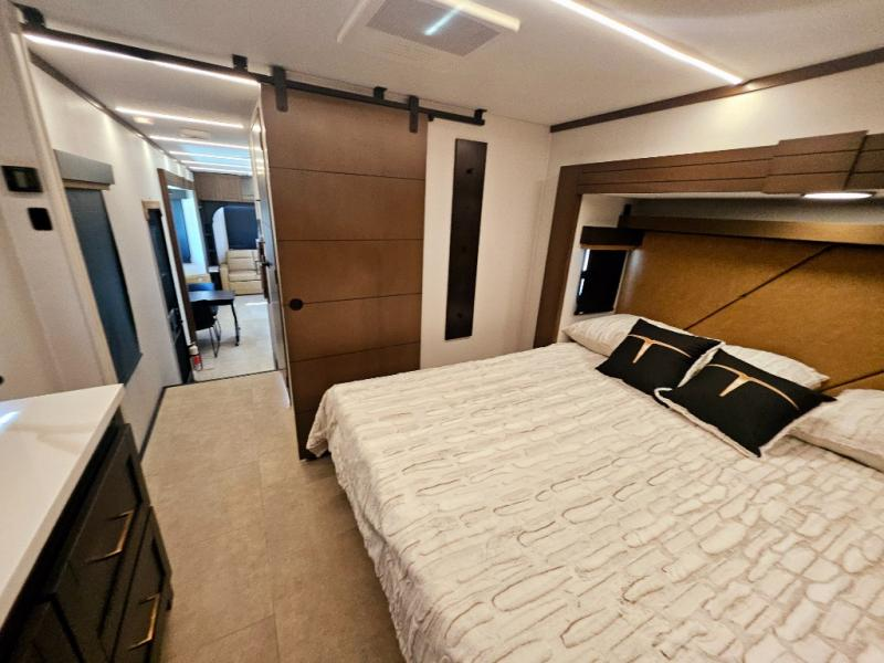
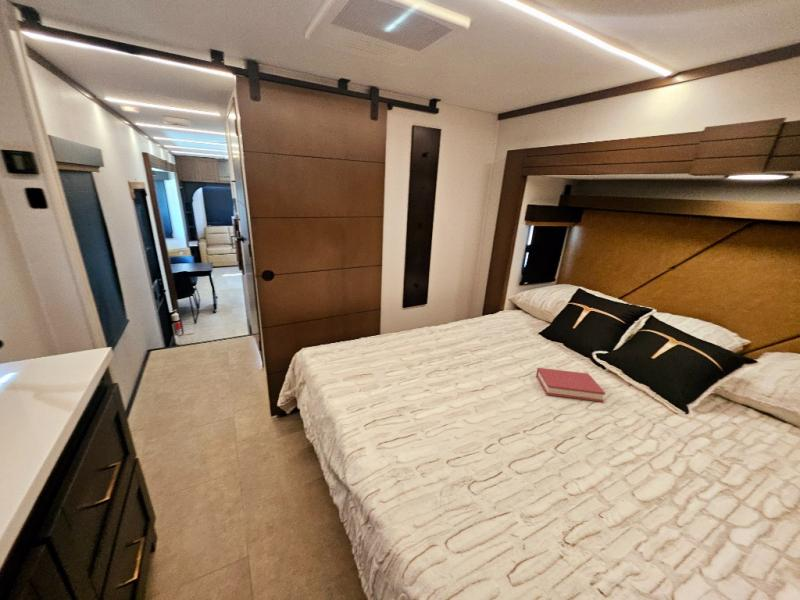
+ hardback book [535,367,606,403]
